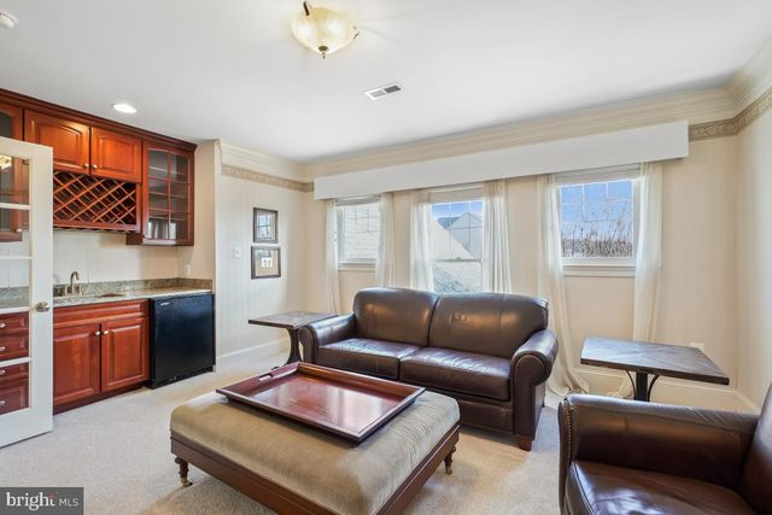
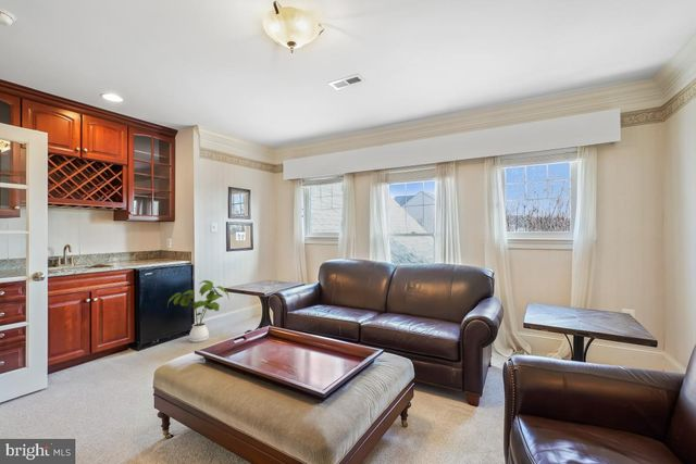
+ house plant [166,279,231,343]
